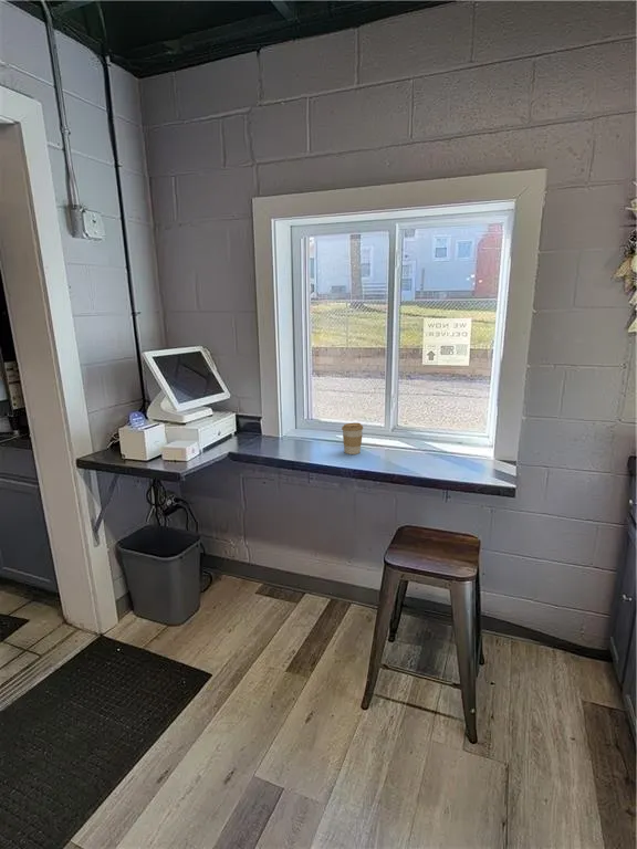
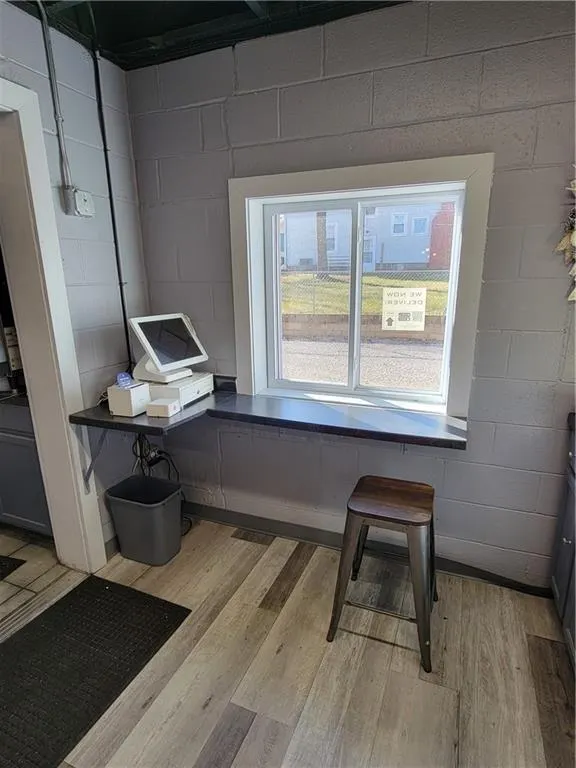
- coffee cup [341,422,364,455]
